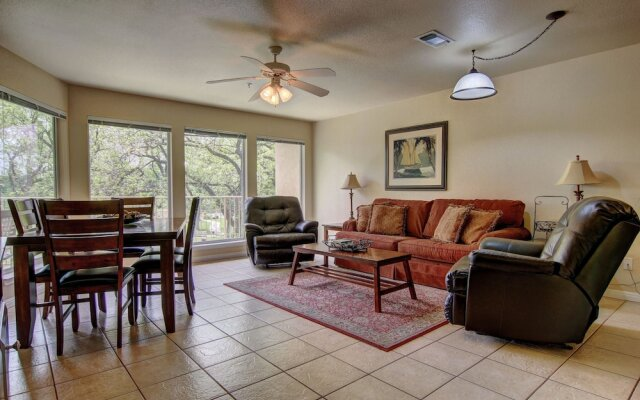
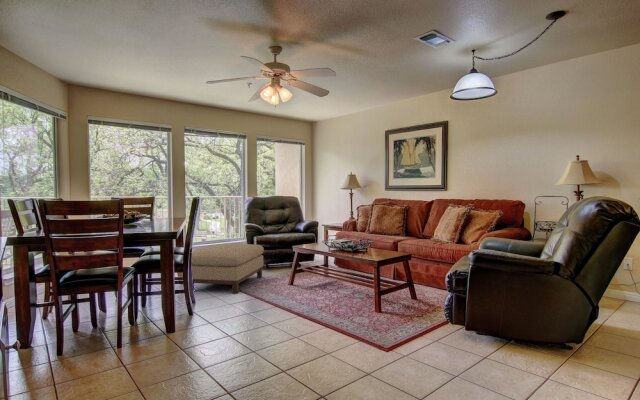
+ ottoman [191,243,265,294]
